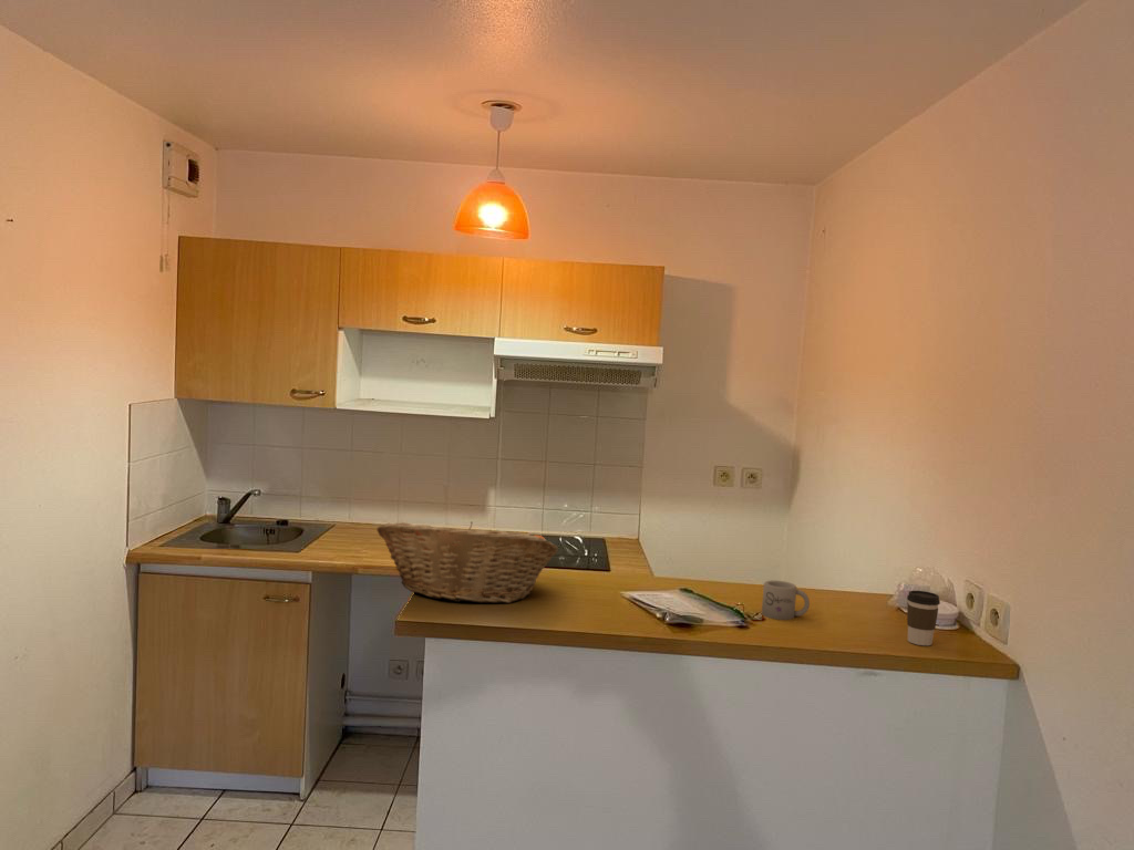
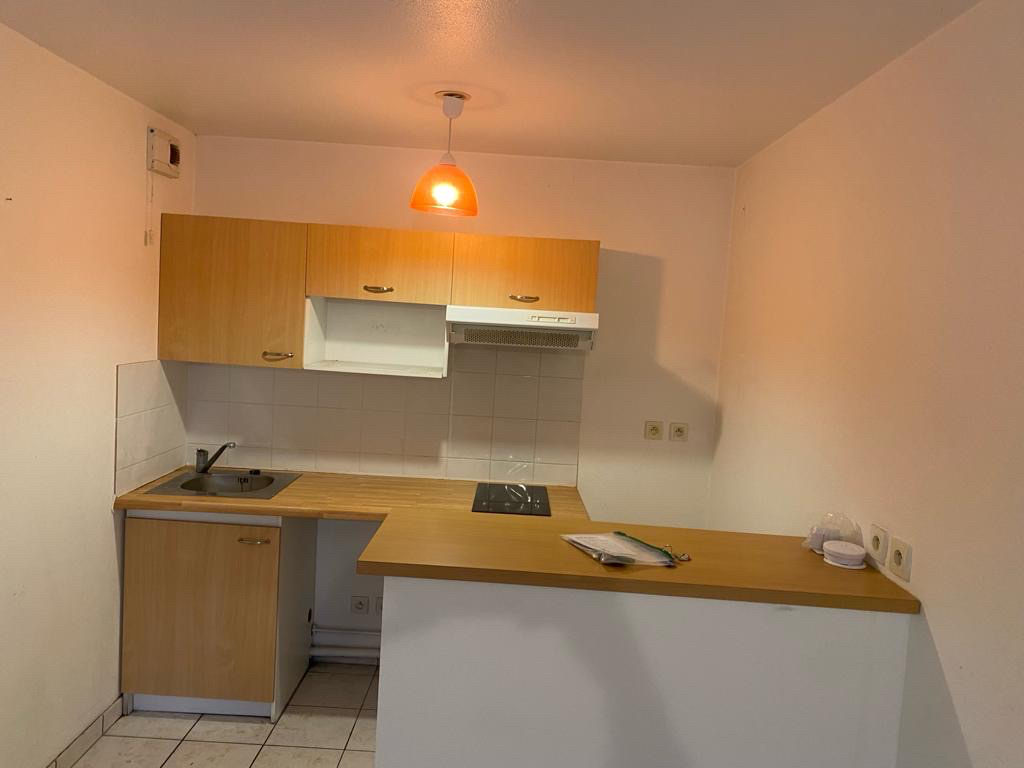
- fruit basket [375,520,559,604]
- coffee cup [906,590,941,646]
- mug [761,579,811,621]
